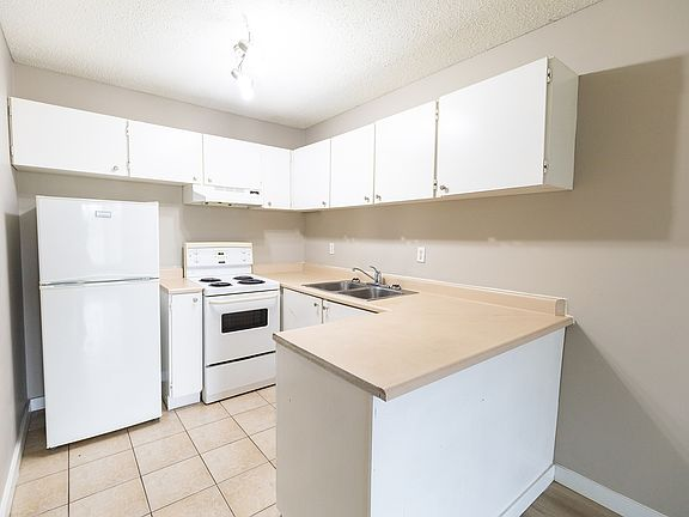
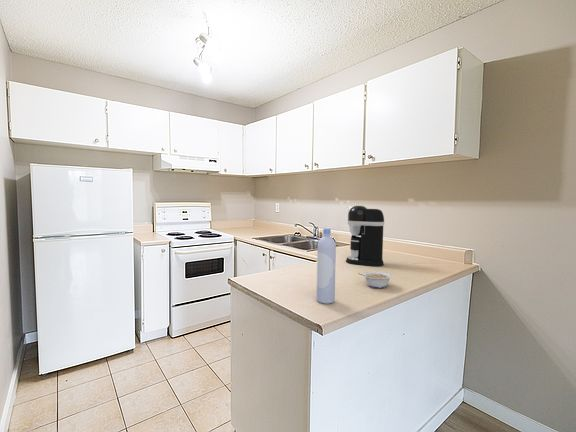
+ coffee maker [345,205,385,267]
+ legume [357,271,393,289]
+ bottle [316,227,337,305]
